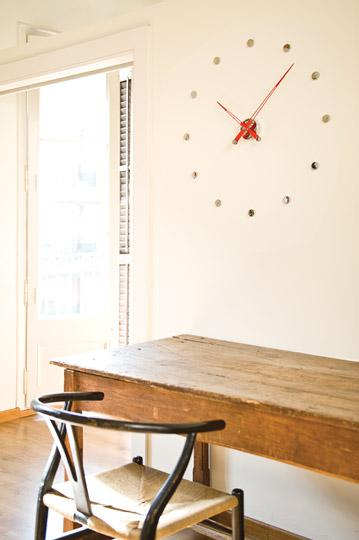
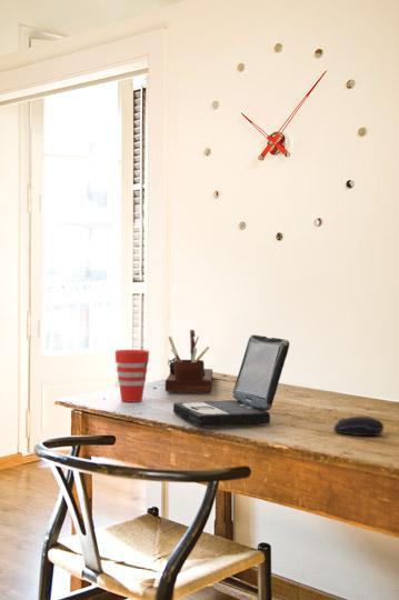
+ desk organizer [164,329,213,393]
+ laptop [172,333,290,428]
+ computer mouse [332,416,385,437]
+ cup [114,349,150,403]
